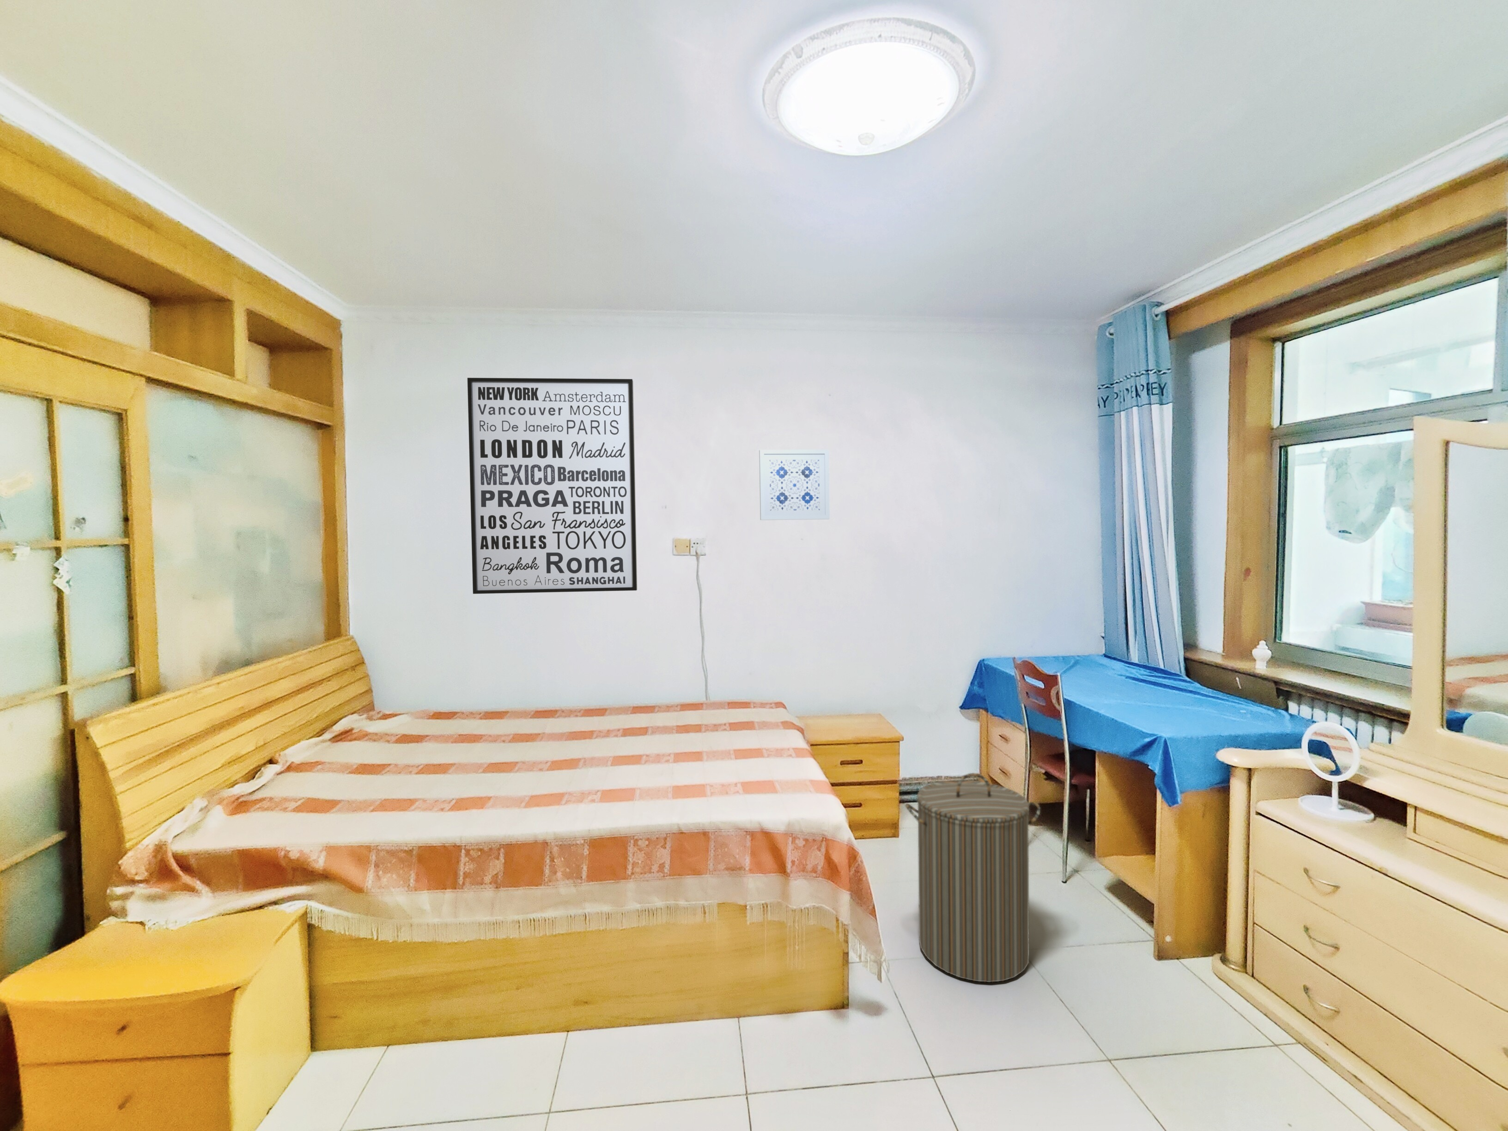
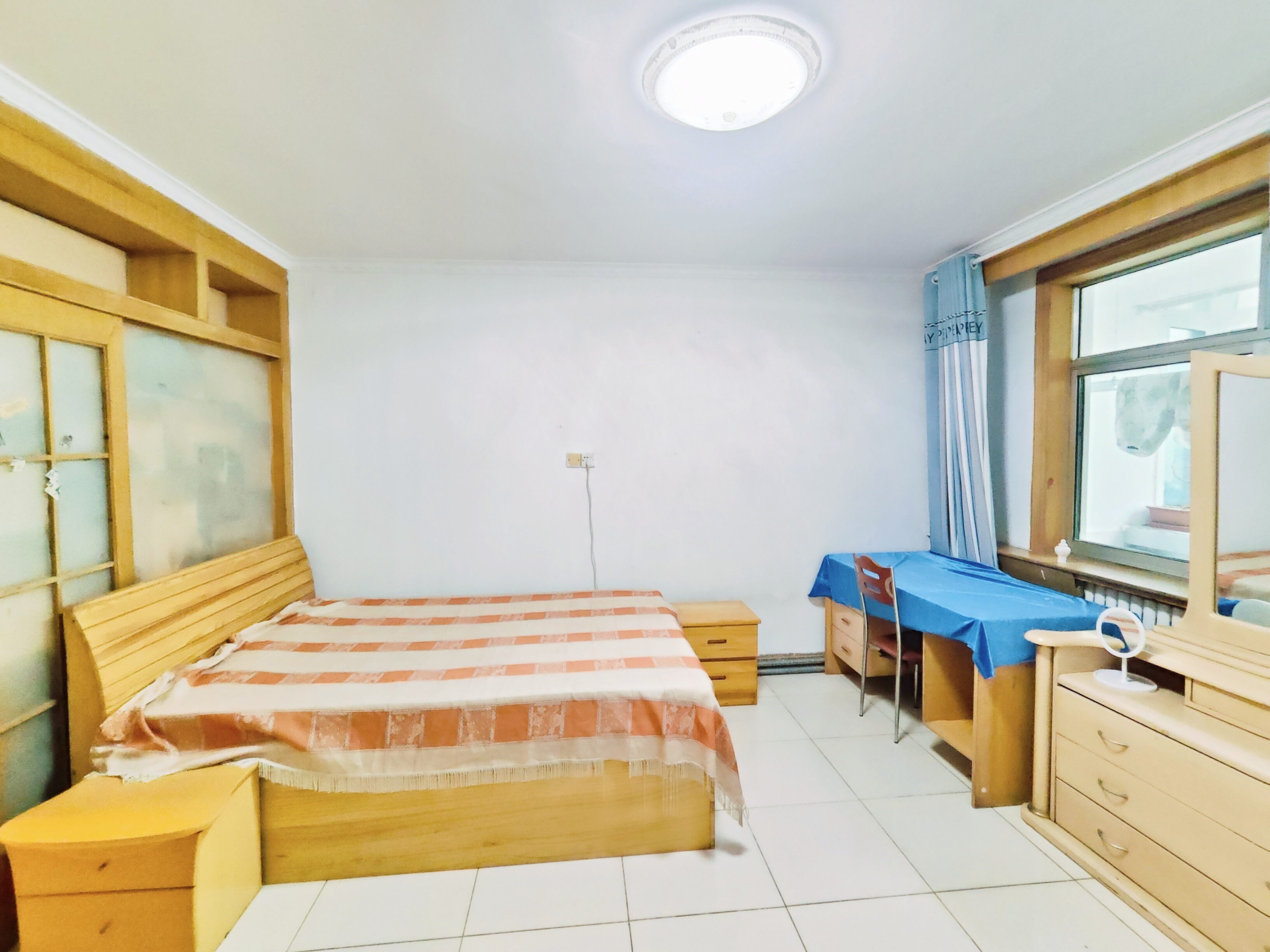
- laundry hamper [905,772,1041,982]
- wall art [759,449,830,520]
- wall art [467,378,638,594]
